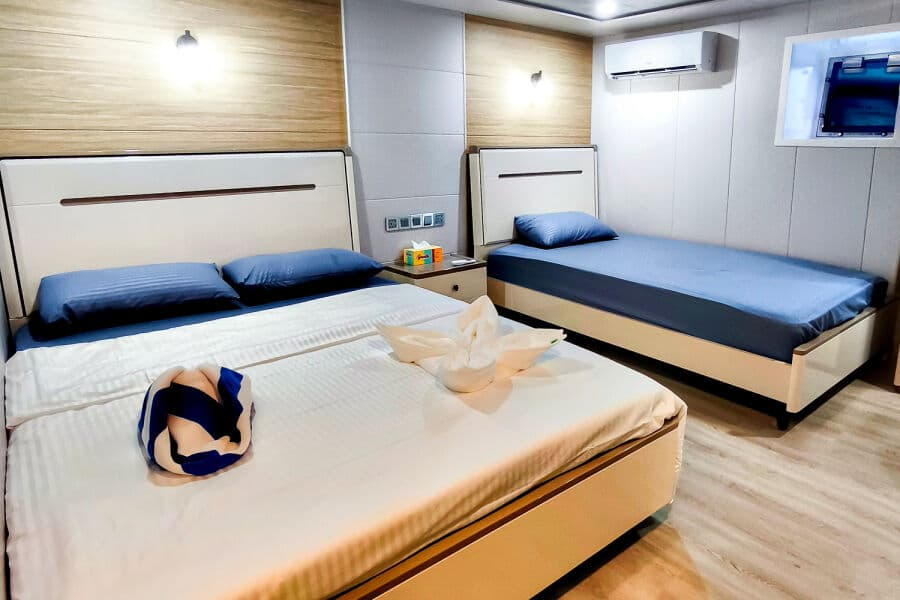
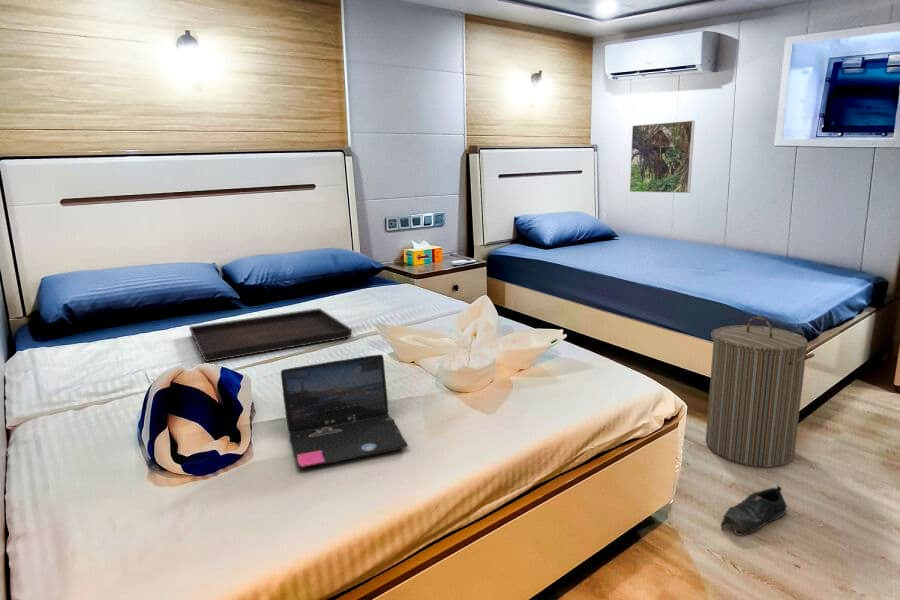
+ shoe [720,484,788,537]
+ serving tray [188,307,353,363]
+ laptop [280,353,409,470]
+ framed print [629,120,696,194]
+ laundry hamper [705,316,816,468]
